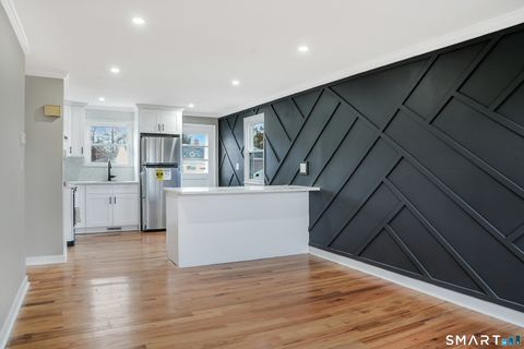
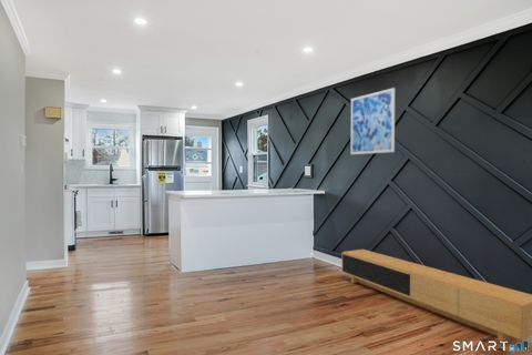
+ media console [340,248,532,343]
+ wall art [350,87,396,155]
